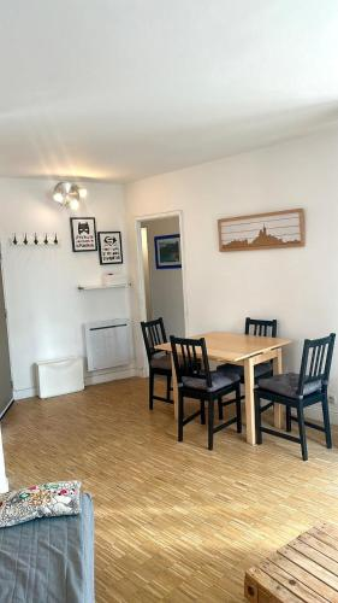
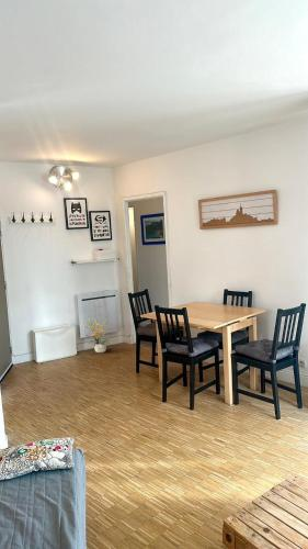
+ potted plant [82,318,112,354]
